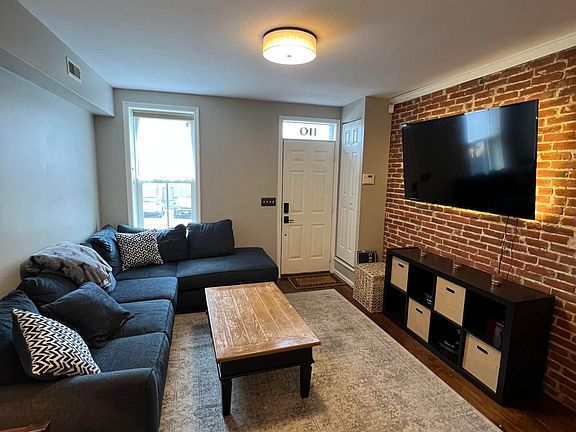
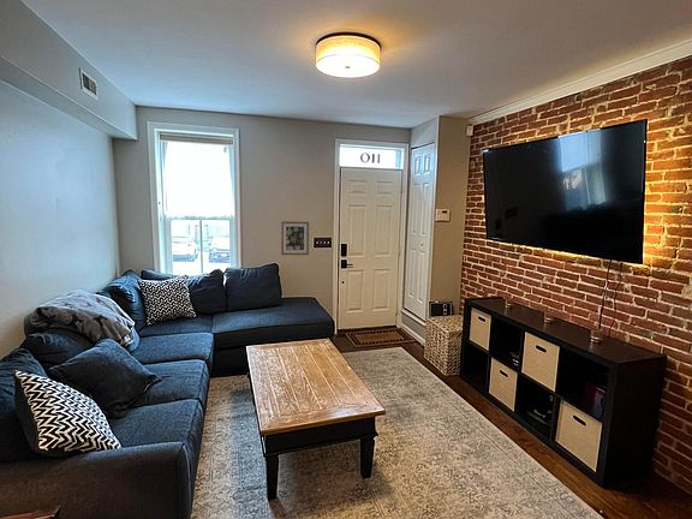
+ wall art [280,220,310,256]
